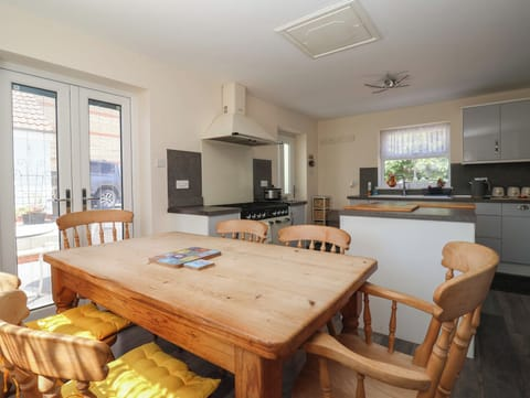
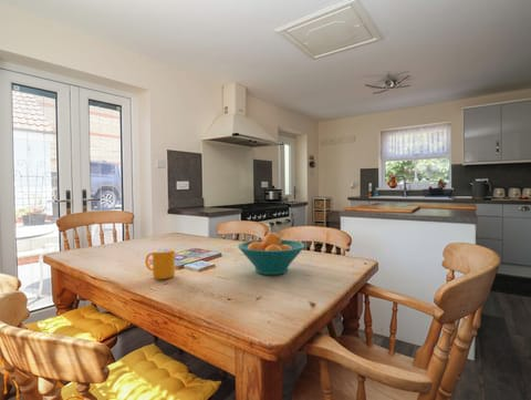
+ fruit bowl [237,232,305,276]
+ mug [144,247,176,280]
